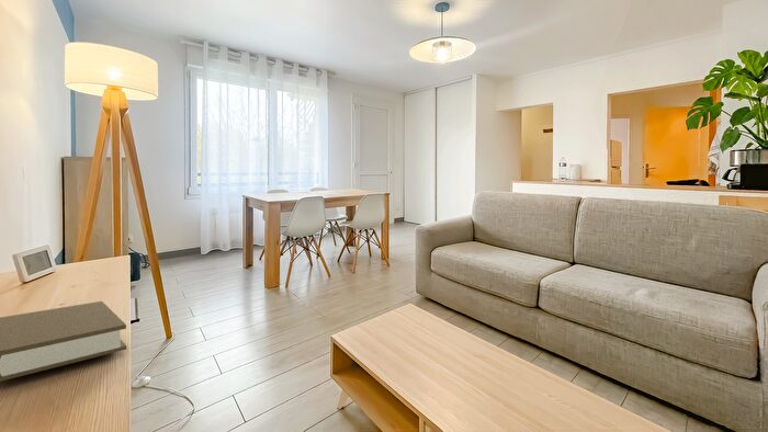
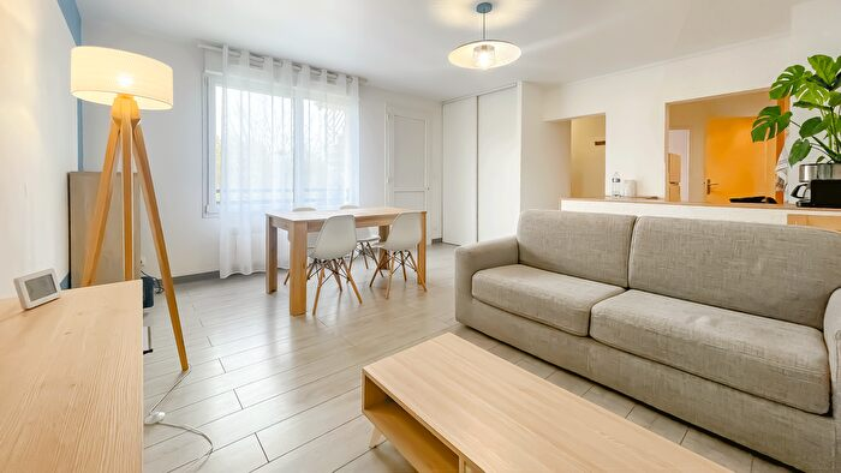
- book [0,300,127,383]
